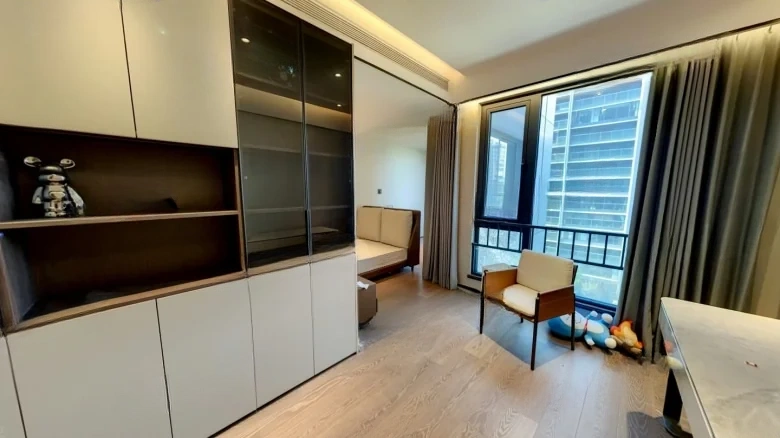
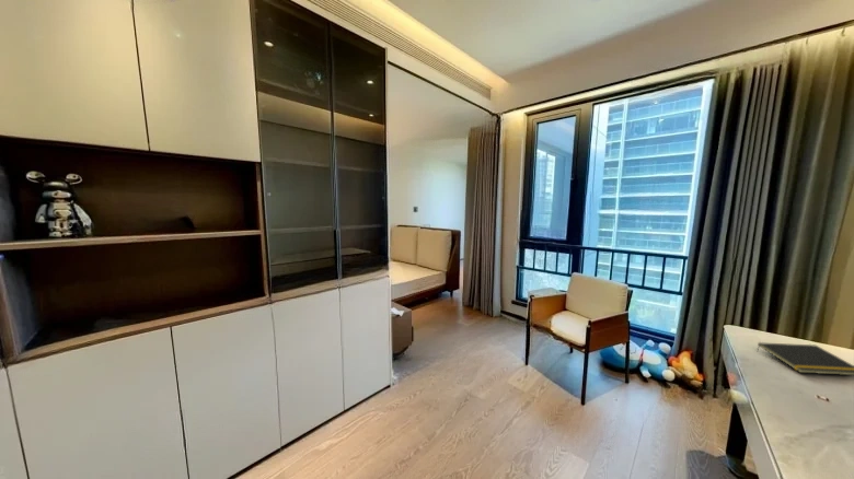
+ notepad [755,341,854,376]
